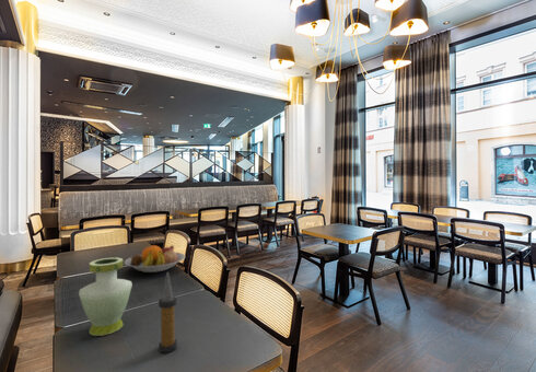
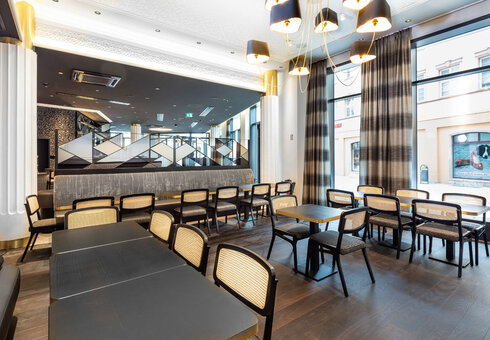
- vase [78,257,133,337]
- candle [158,271,178,353]
- fruit bowl [124,244,186,274]
